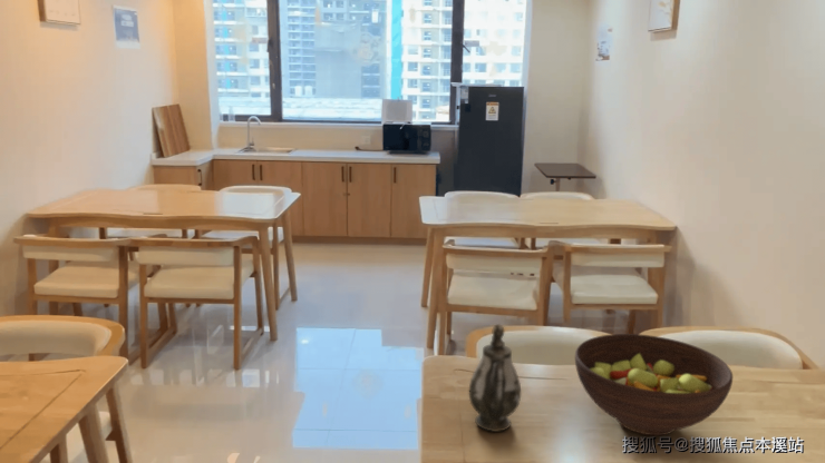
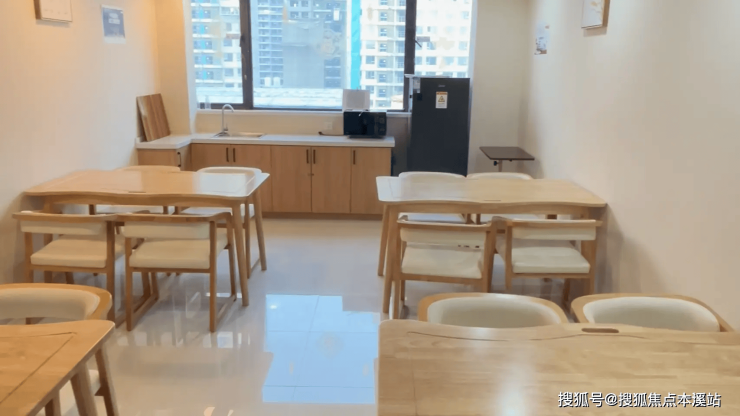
- teapot [468,323,522,433]
- fruit bowl [574,333,734,436]
